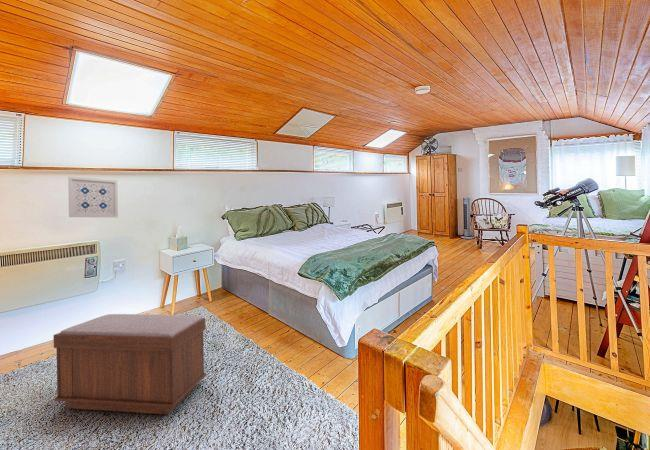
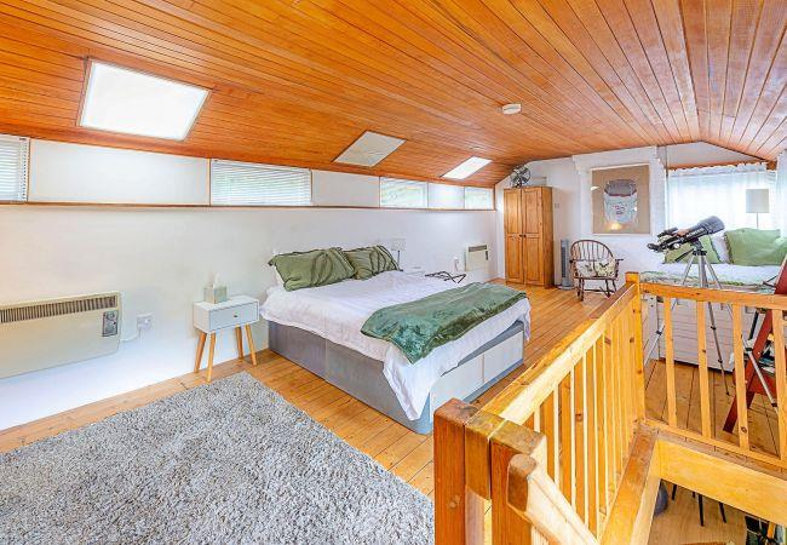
- bench [53,313,207,415]
- wall art [67,176,119,218]
